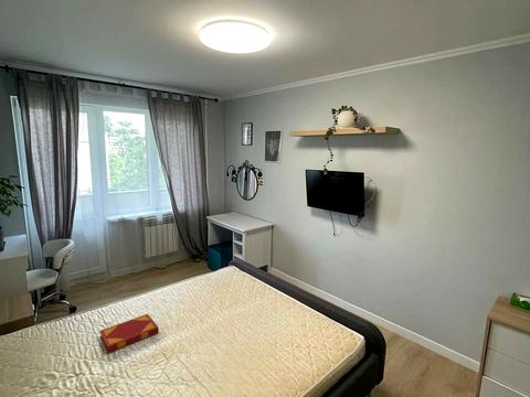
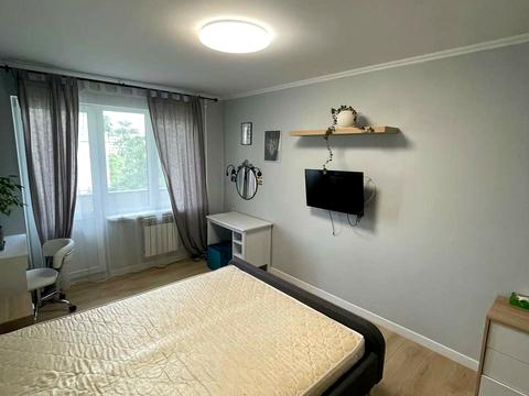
- hardback book [98,313,160,354]
